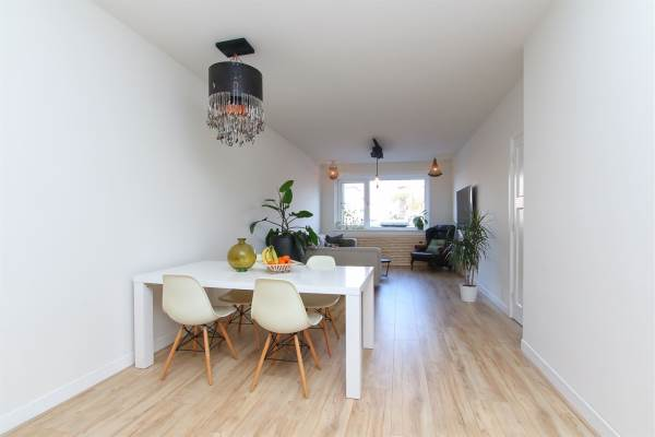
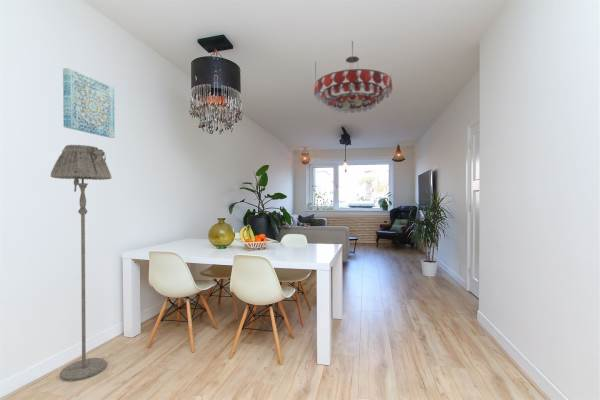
+ wall art [62,67,116,139]
+ chandelier [313,40,394,114]
+ floor lamp [50,144,112,382]
